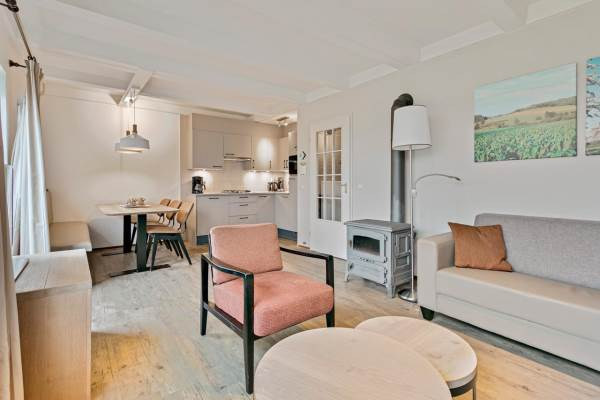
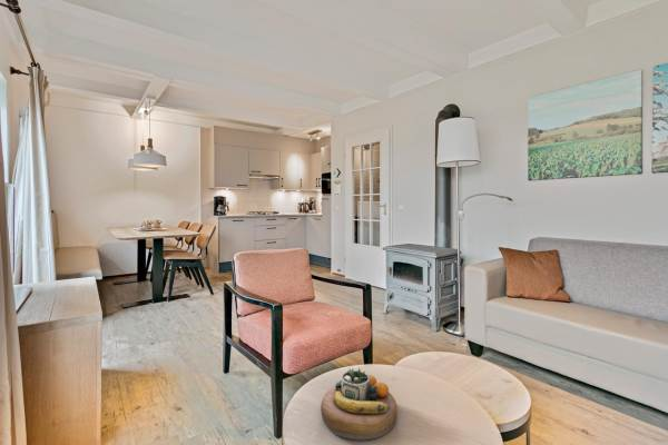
+ decorative bowl [320,367,399,442]
